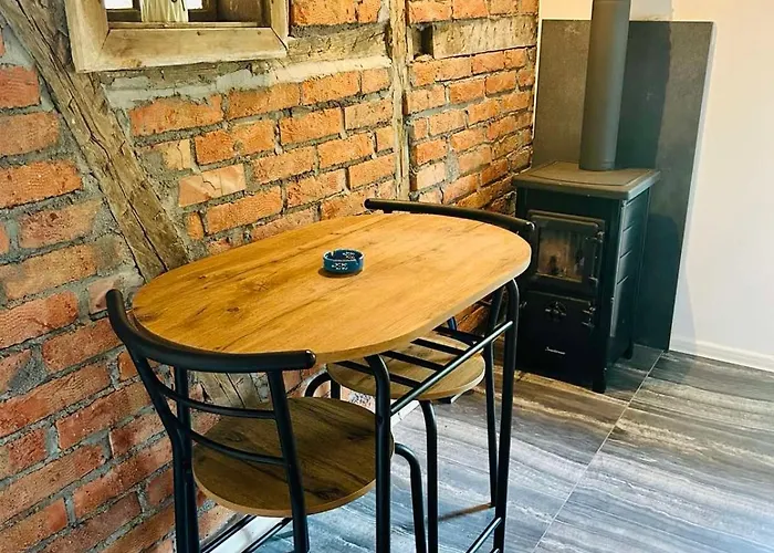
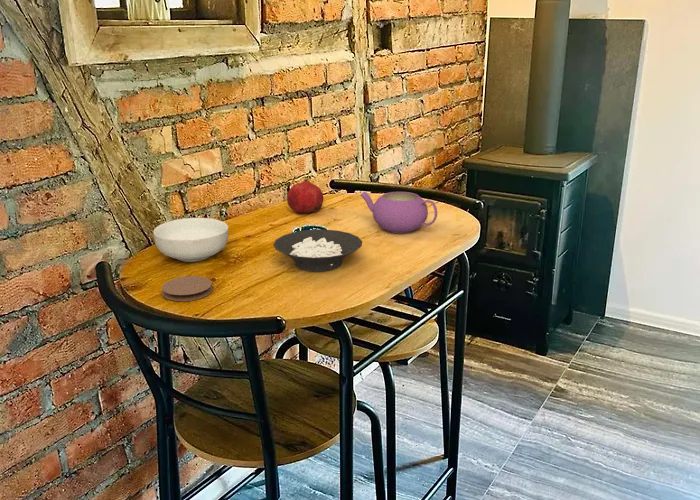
+ cereal bowl [272,229,363,273]
+ fruit [286,177,324,214]
+ cereal bowl [152,217,229,263]
+ teapot [360,191,438,234]
+ coaster [161,275,213,302]
